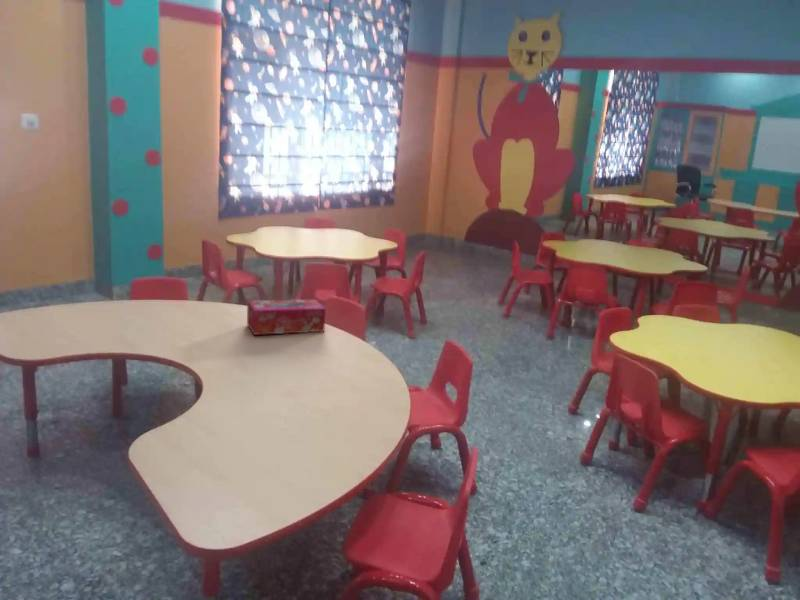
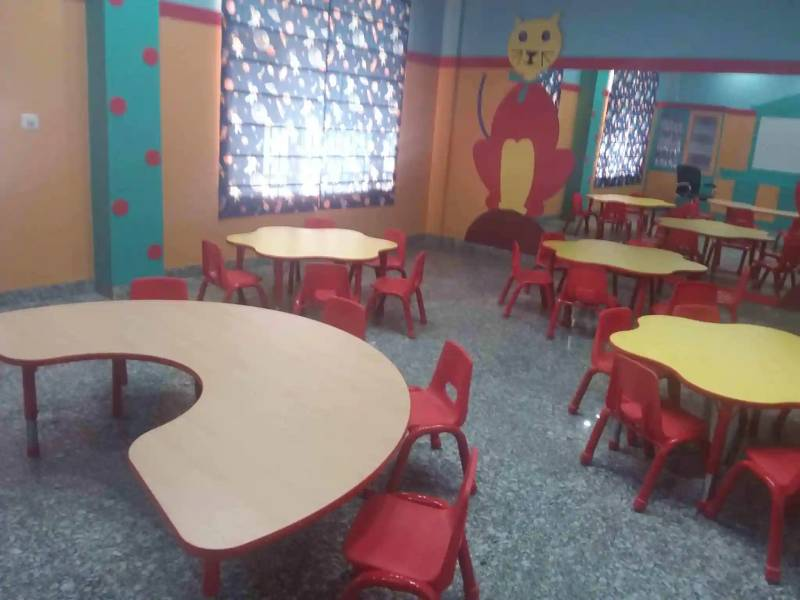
- tissue box [246,298,327,336]
